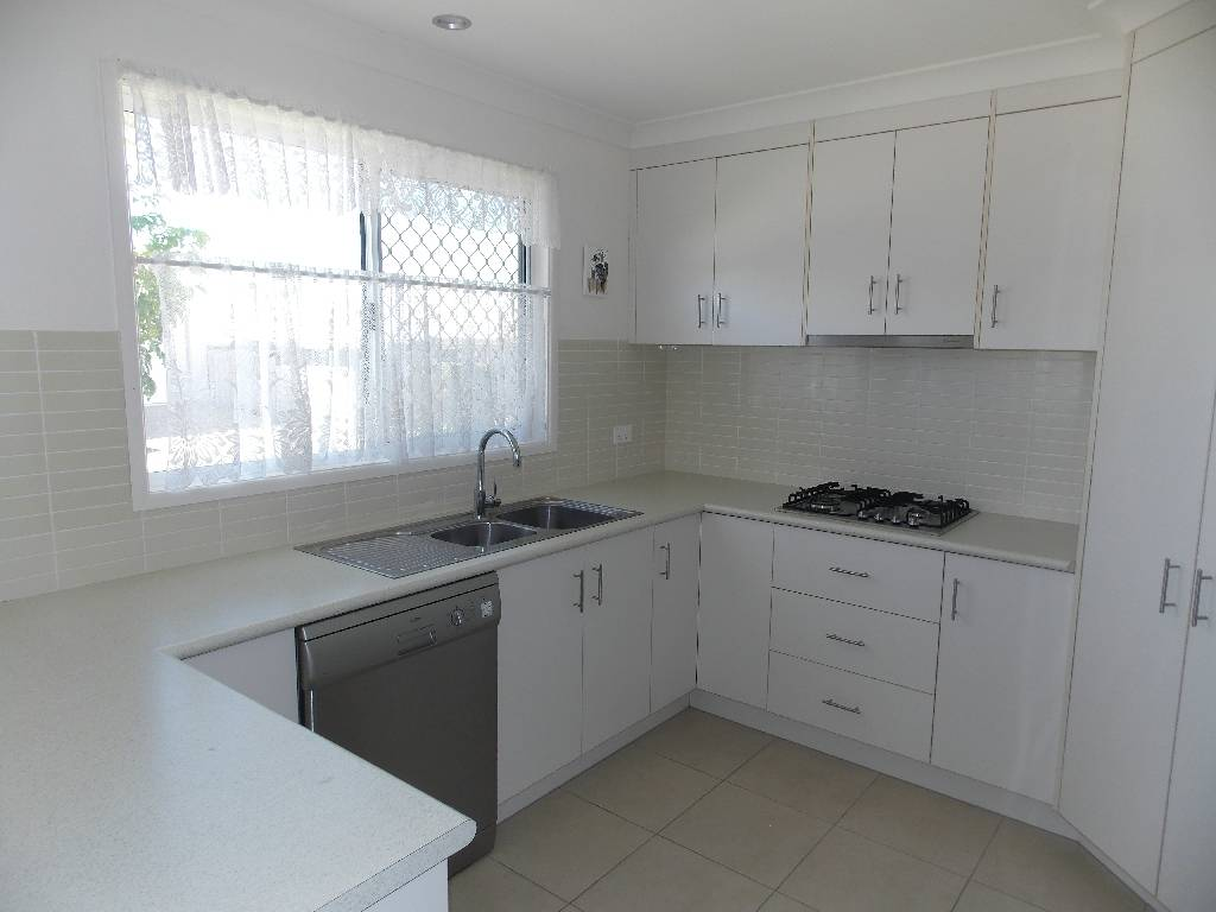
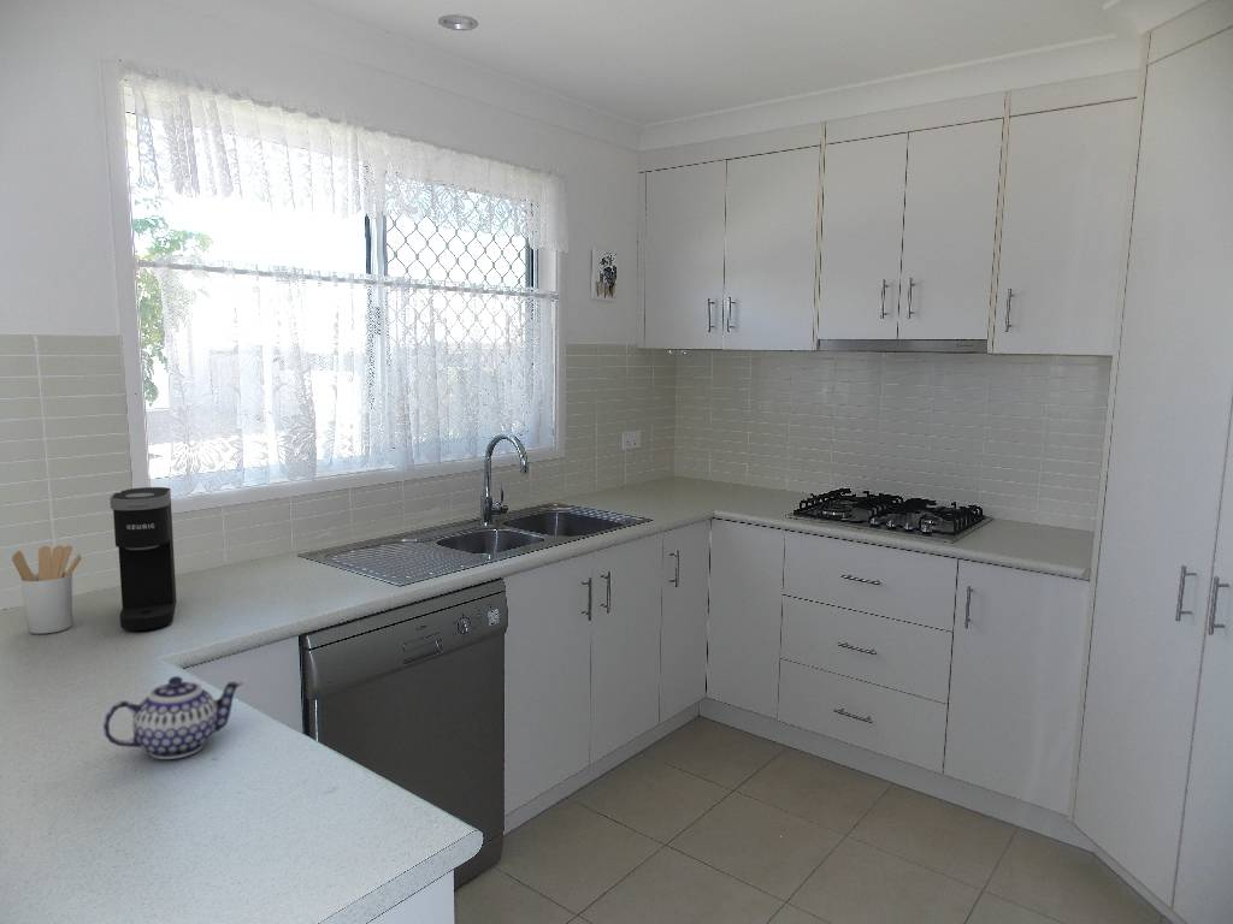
+ utensil holder [11,544,83,635]
+ coffee maker [108,486,177,632]
+ teapot [102,675,244,760]
